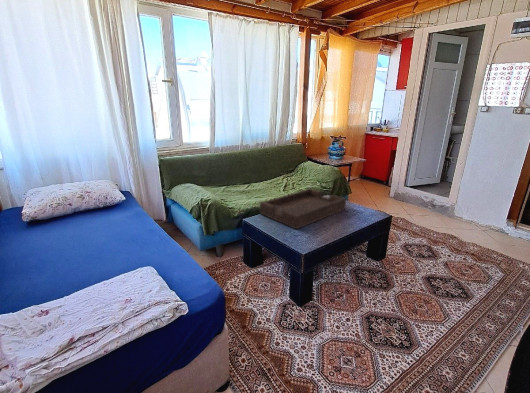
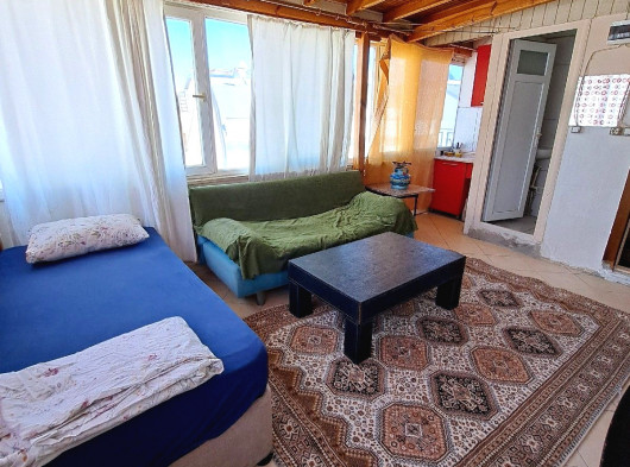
- tray [259,187,347,230]
